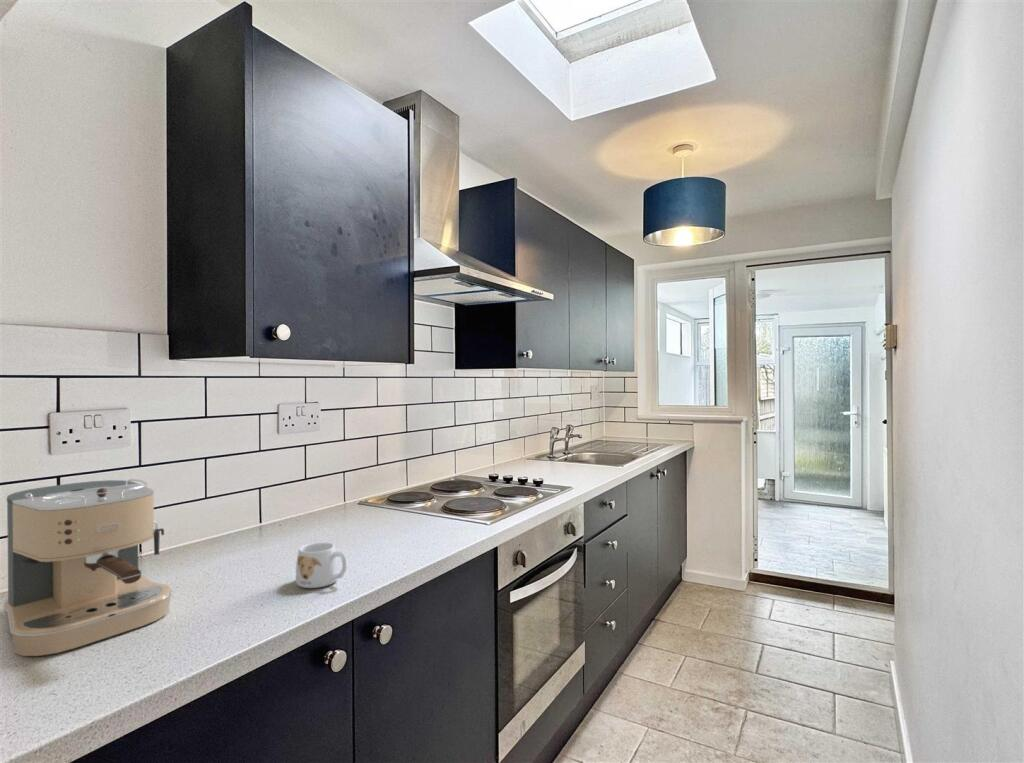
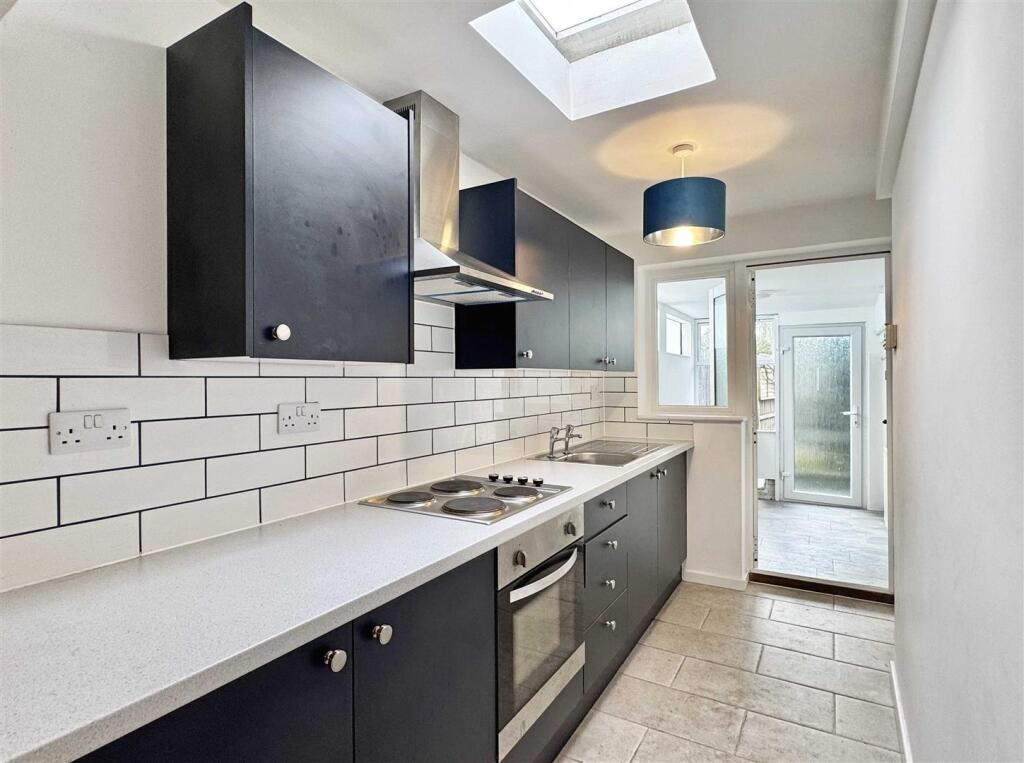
- coffee maker [2,478,173,657]
- mug [295,541,347,589]
